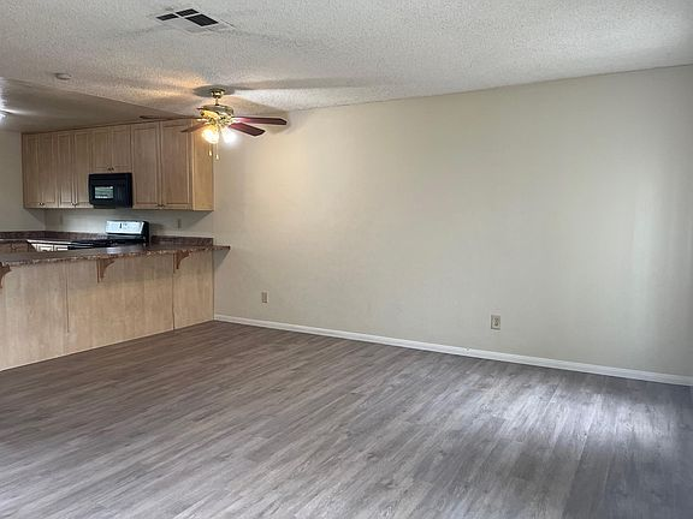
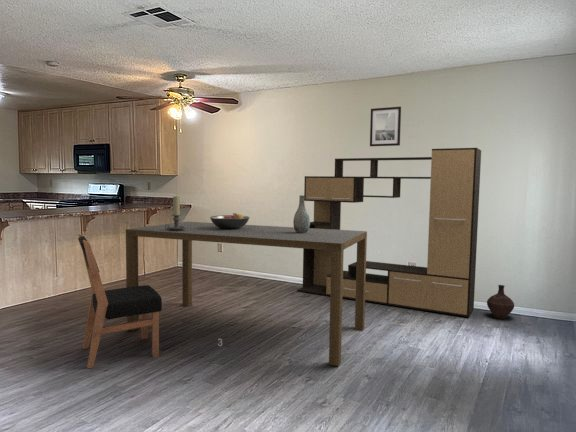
+ vase [292,194,311,233]
+ media console [296,147,482,318]
+ ceramic jug [486,284,515,320]
+ dining table [125,221,368,367]
+ fruit bowl [209,212,251,229]
+ candle holder [165,195,186,231]
+ wall art [369,106,402,147]
+ dining chair [77,233,163,369]
